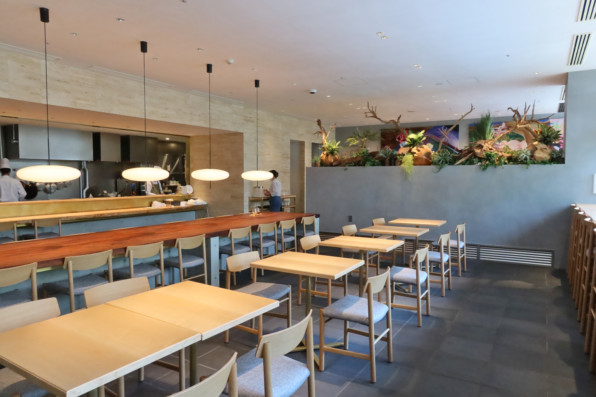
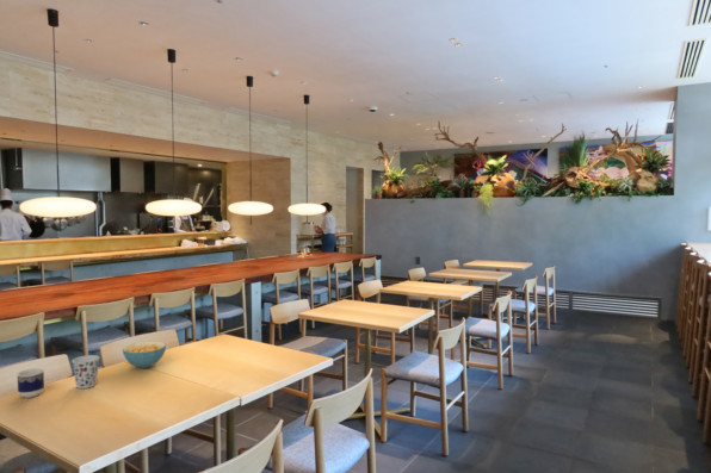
+ cereal bowl [122,341,167,369]
+ cup [16,367,45,399]
+ cup [70,354,100,390]
